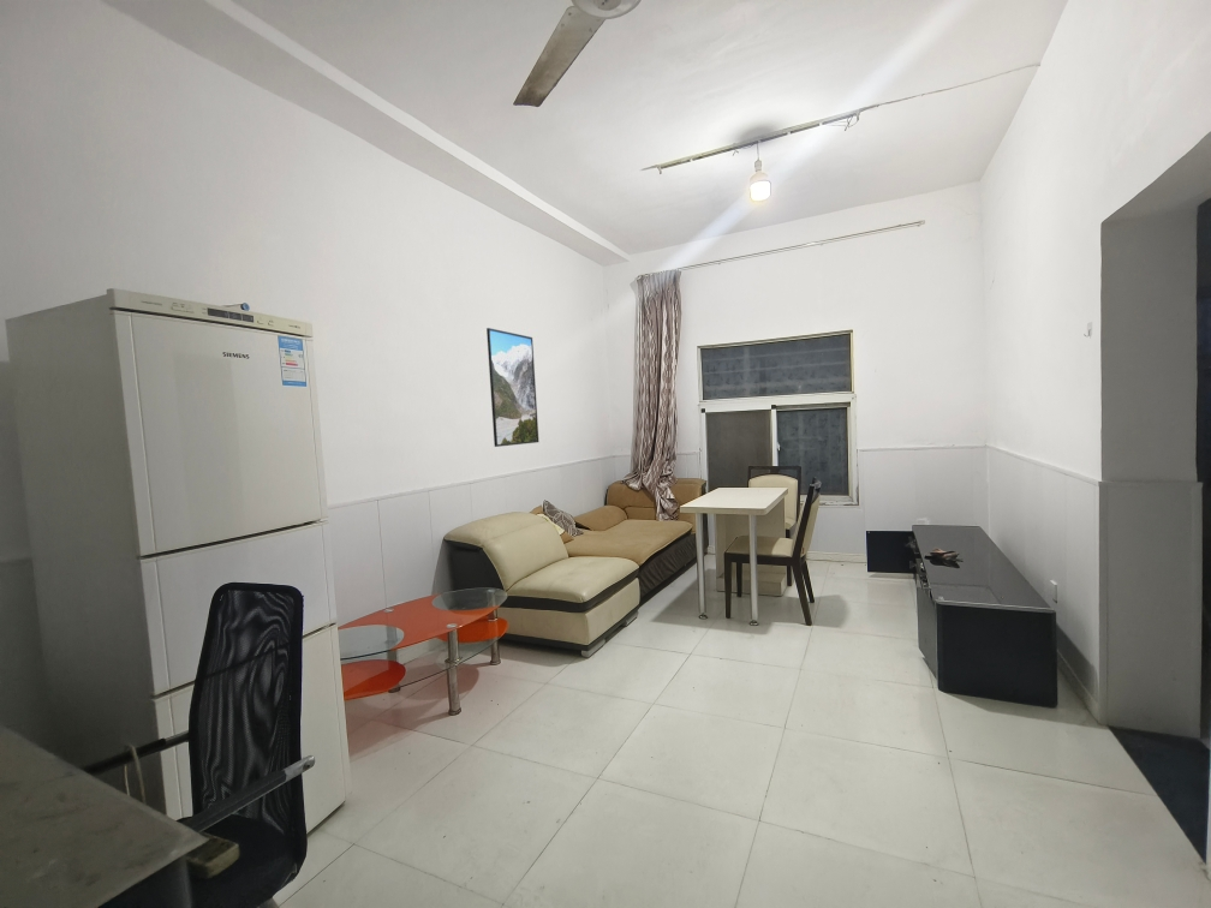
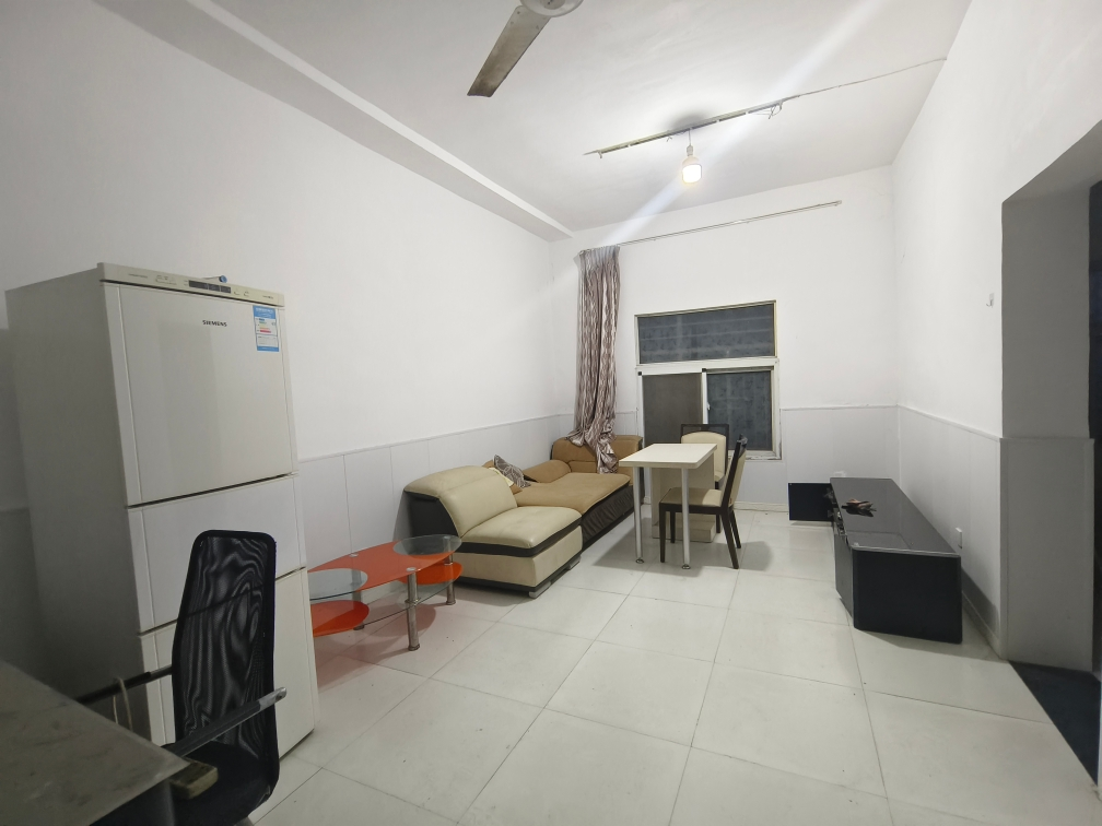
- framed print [485,327,541,448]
